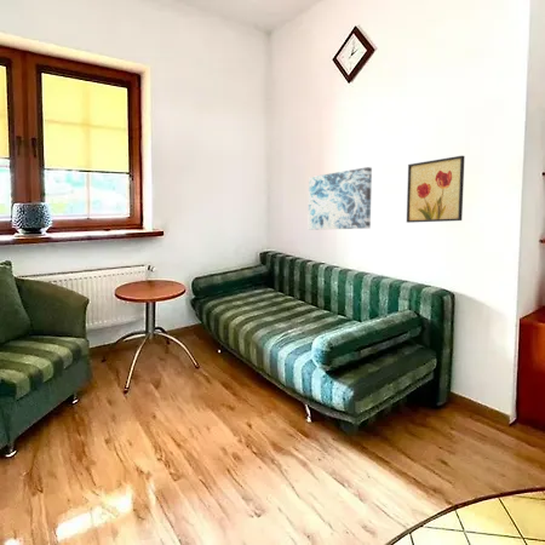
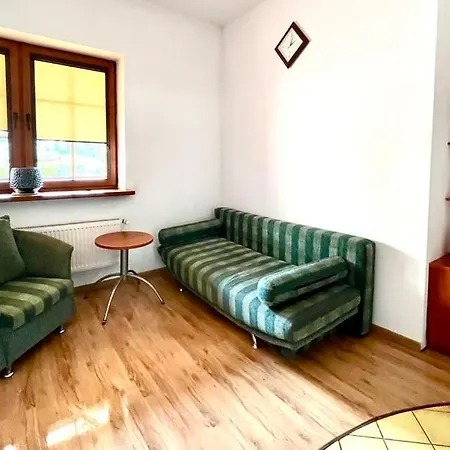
- wall art [308,166,373,231]
- wall art [406,155,466,224]
